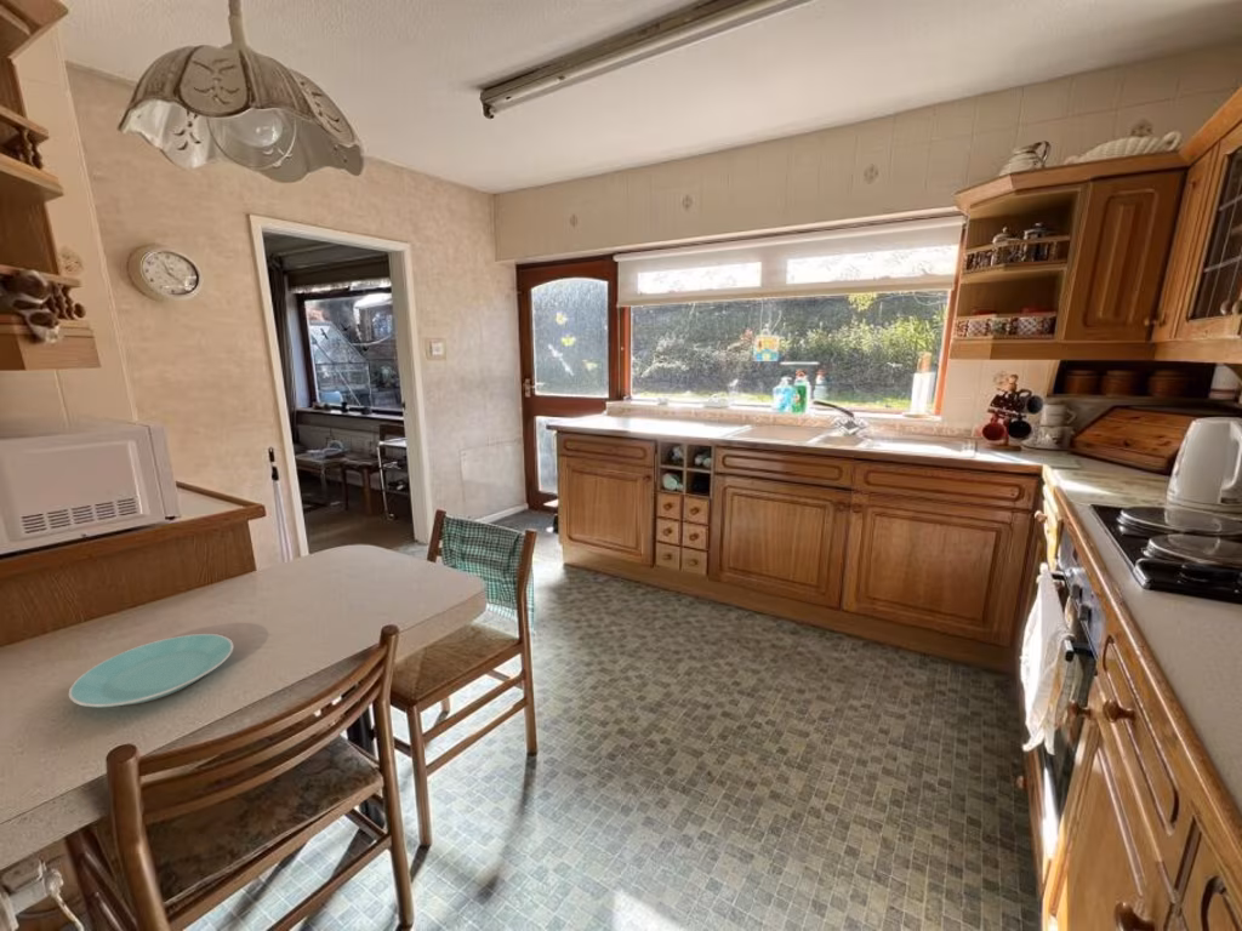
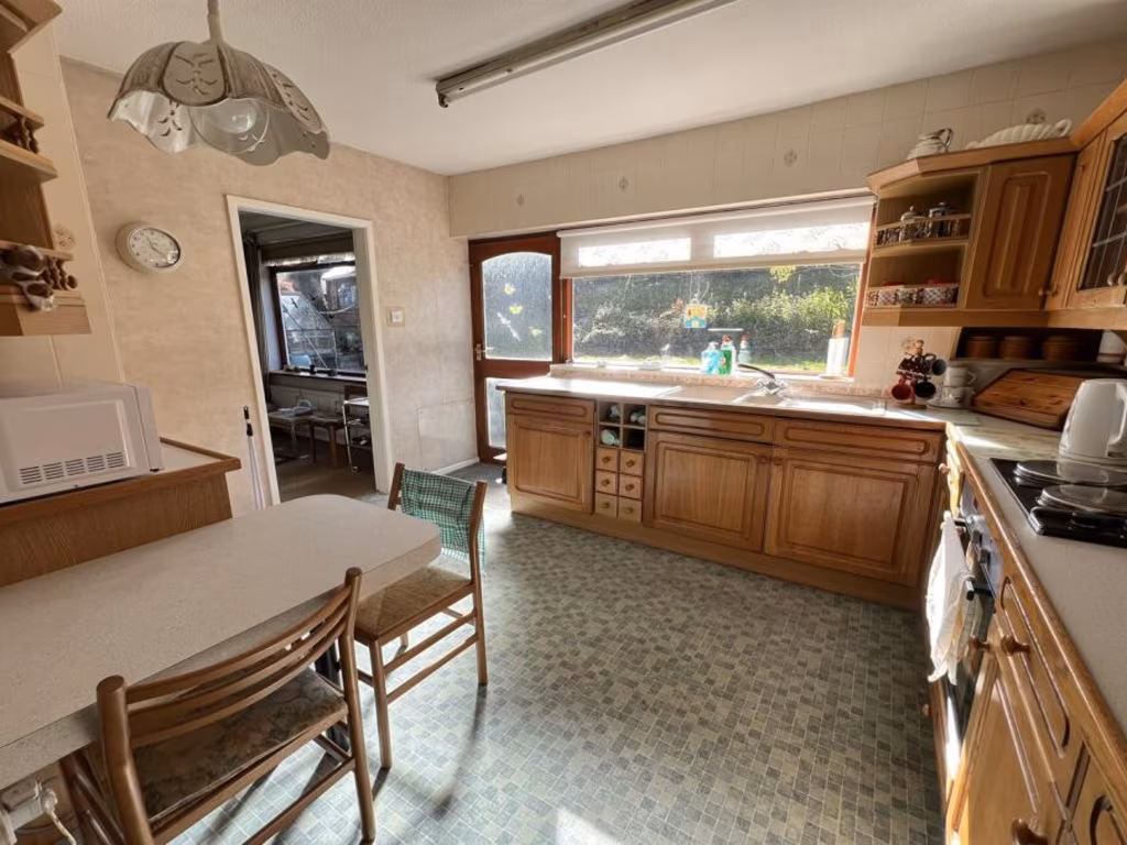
- plate [68,633,234,708]
